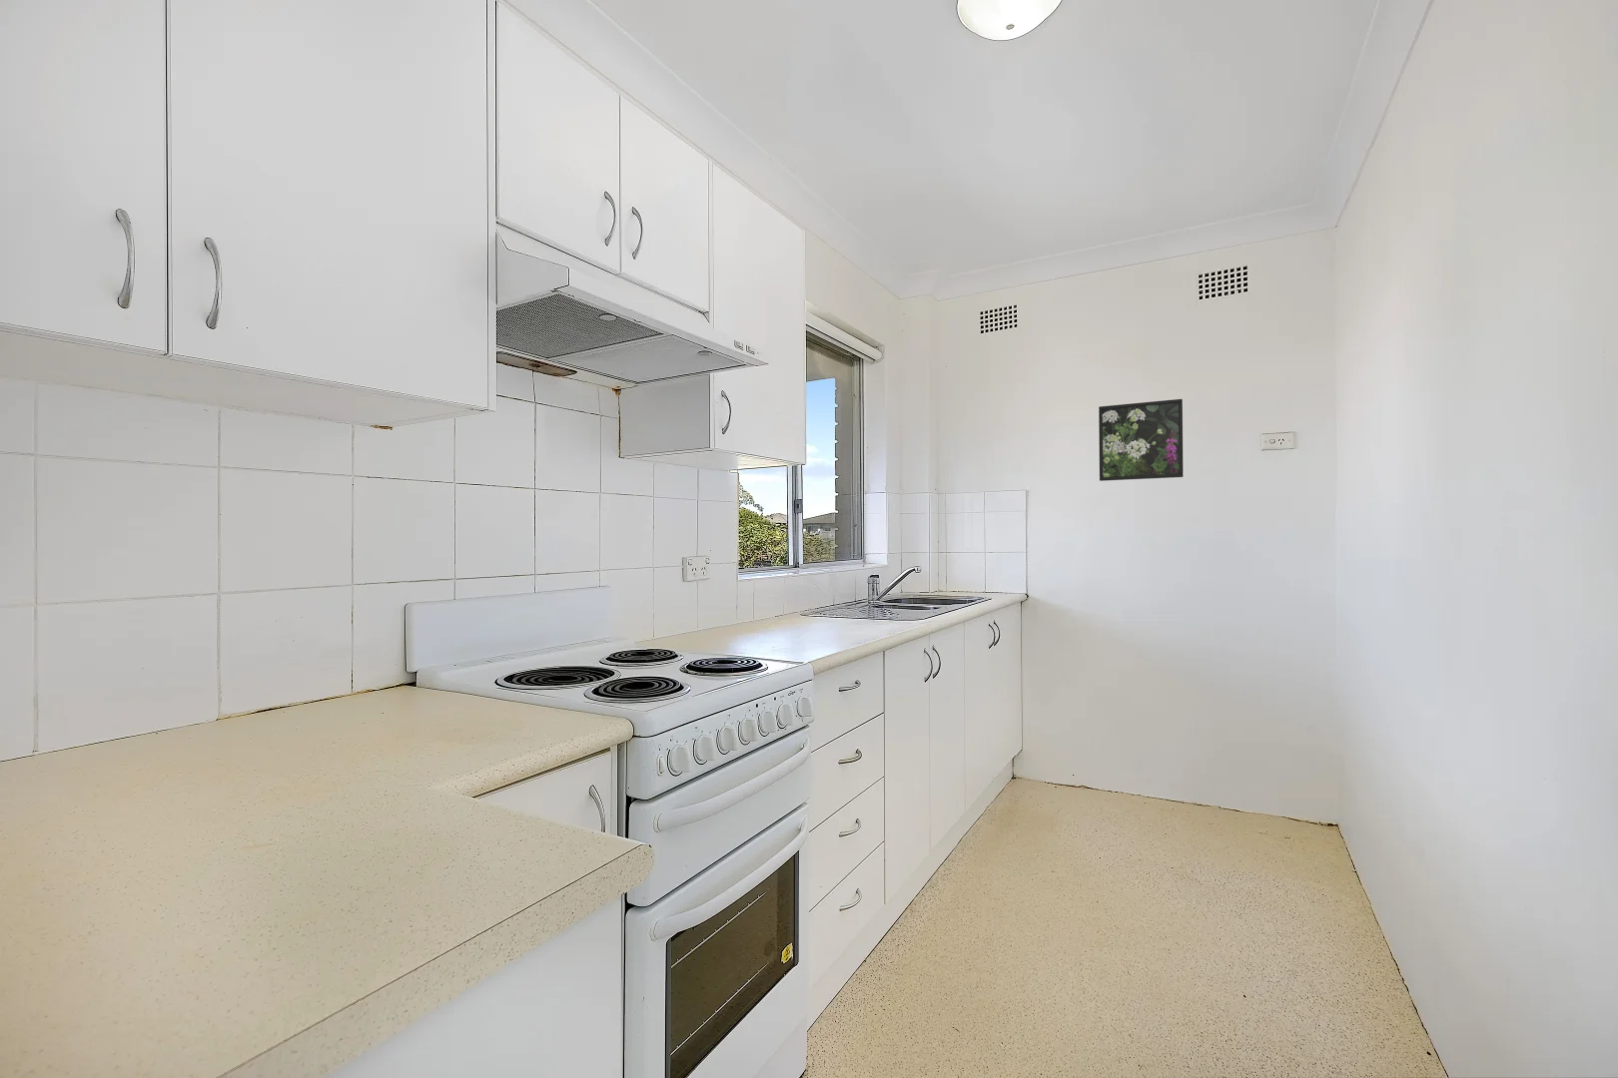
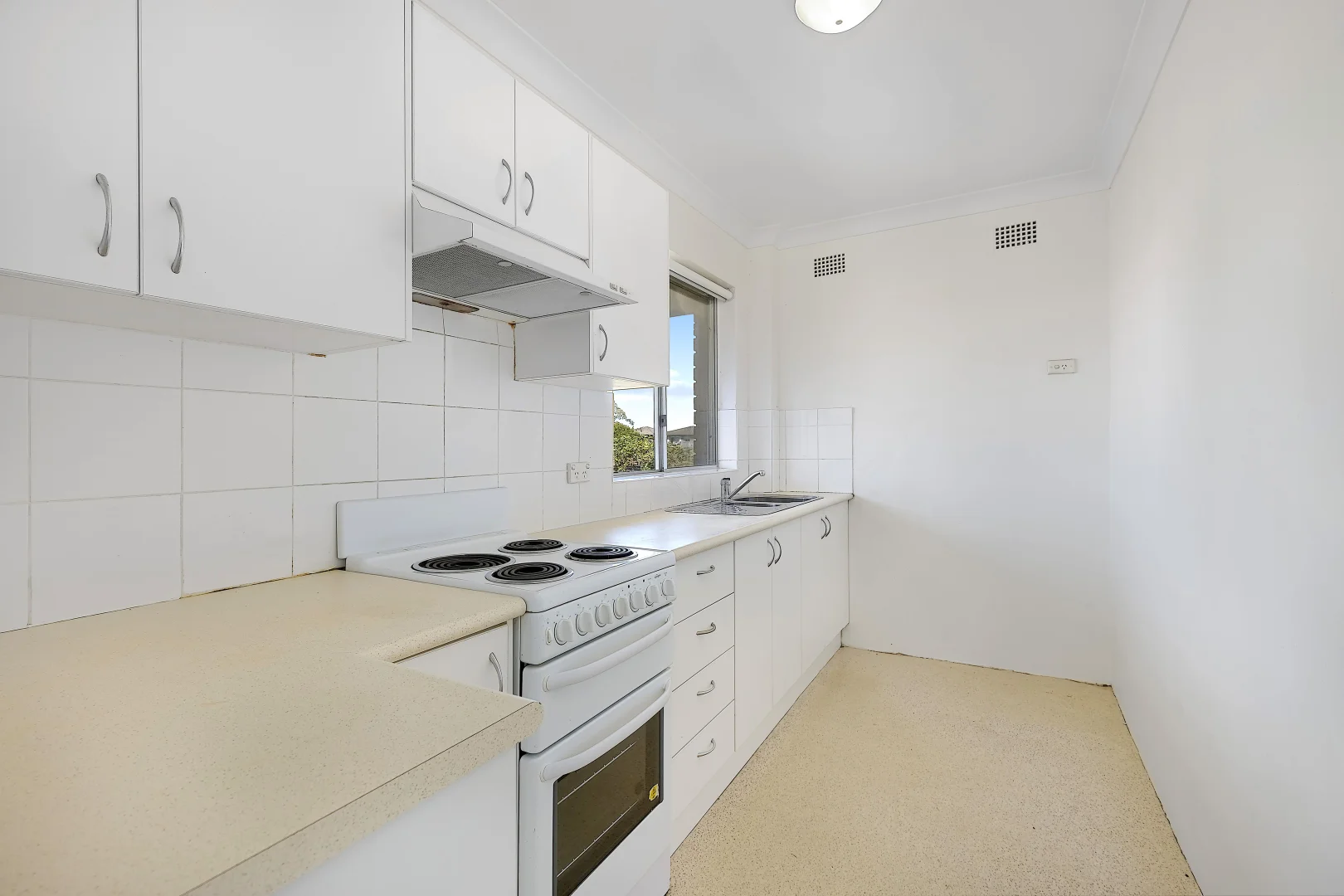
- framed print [1098,398,1185,482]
